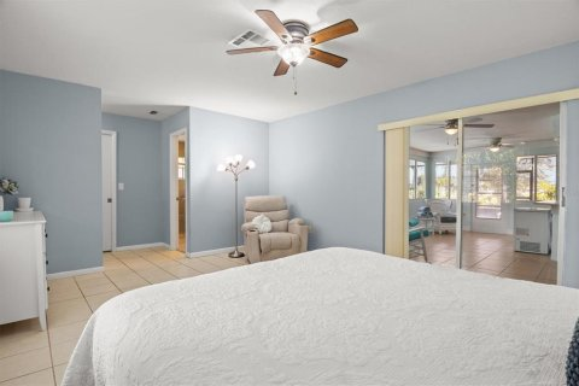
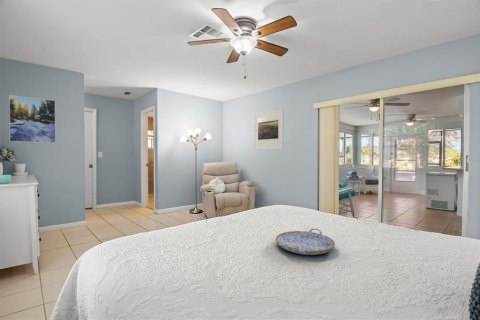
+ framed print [8,94,57,144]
+ serving tray [275,227,336,256]
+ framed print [253,108,285,151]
